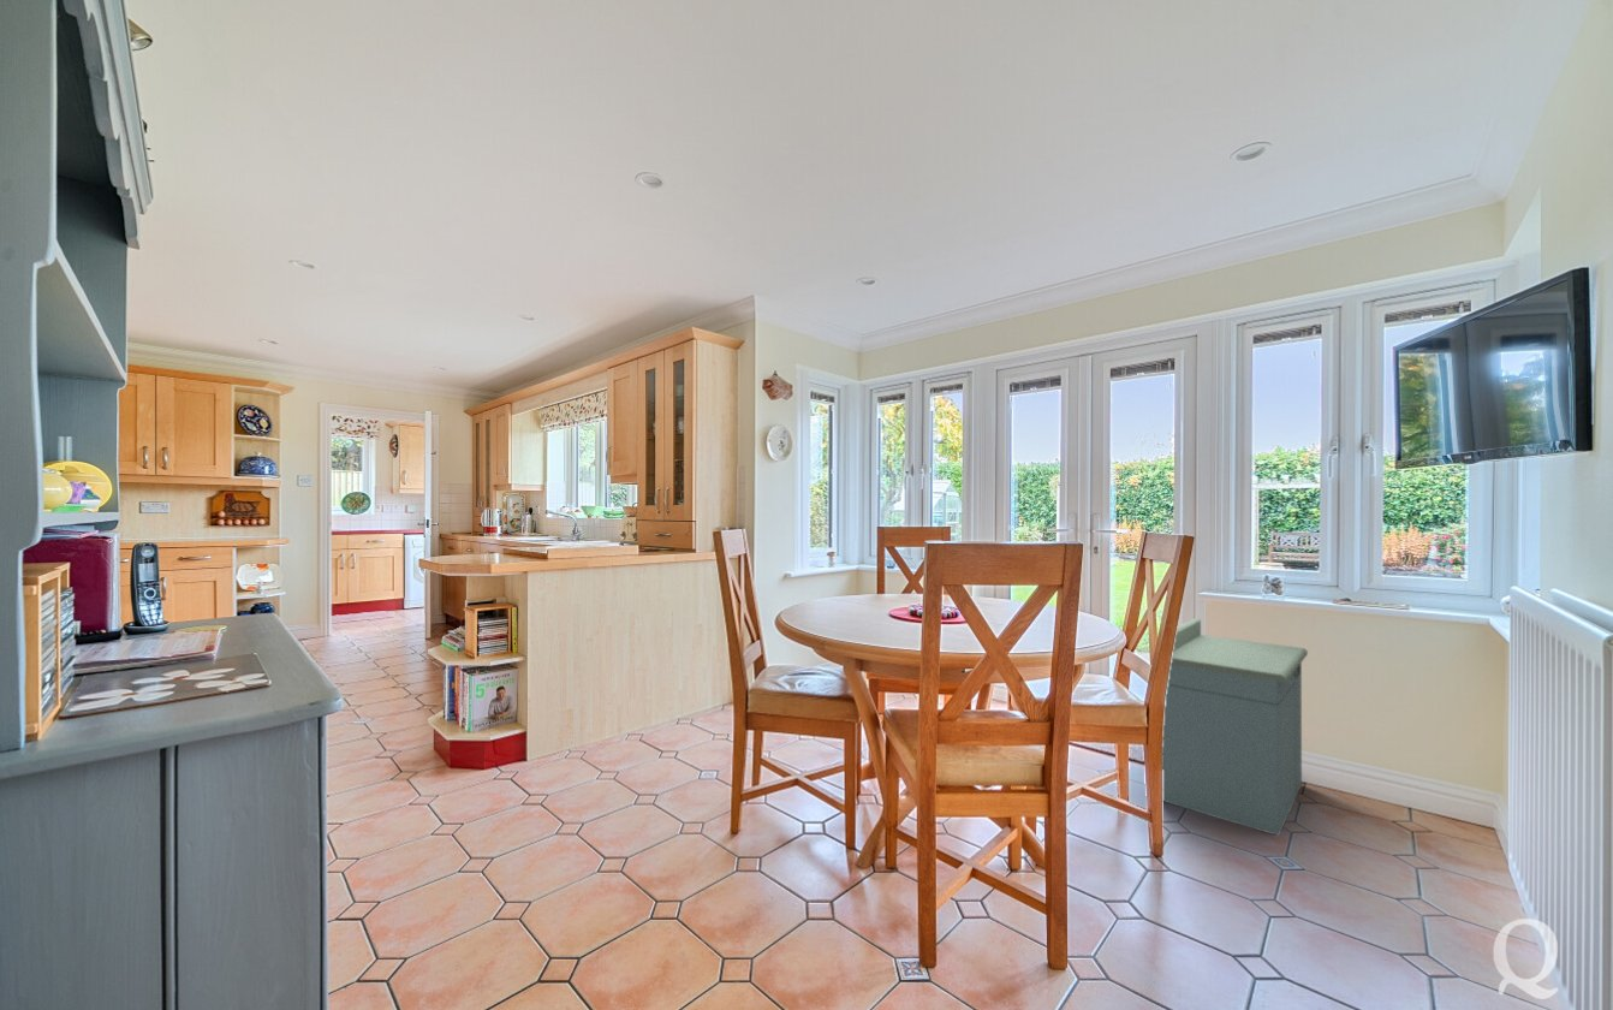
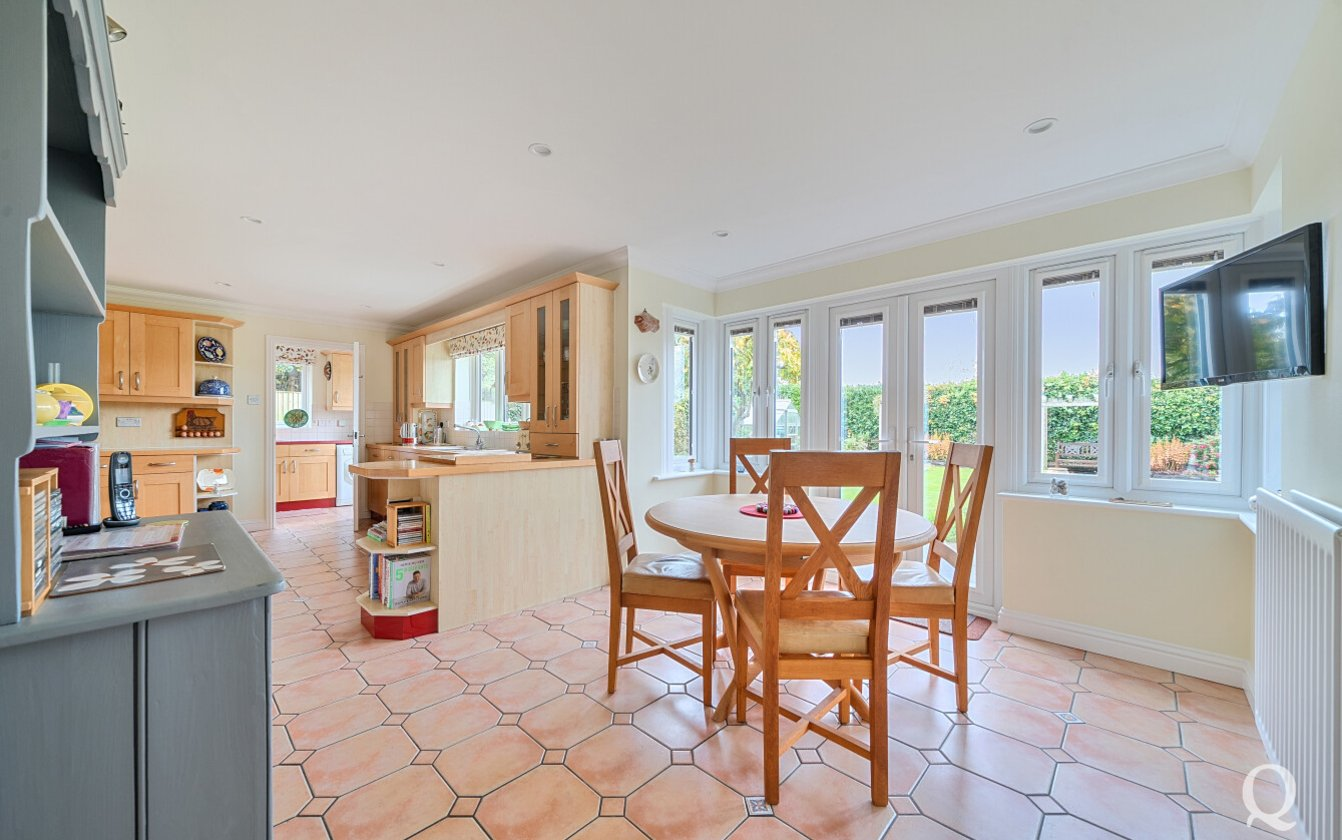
- storage cabinet [1161,617,1309,837]
